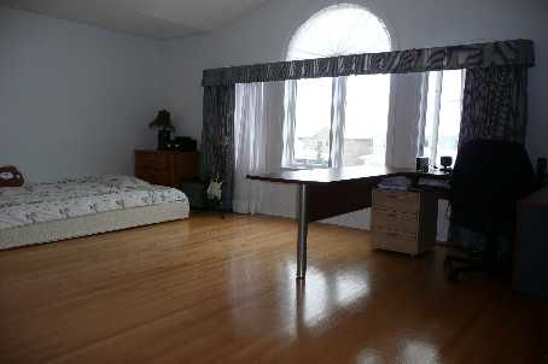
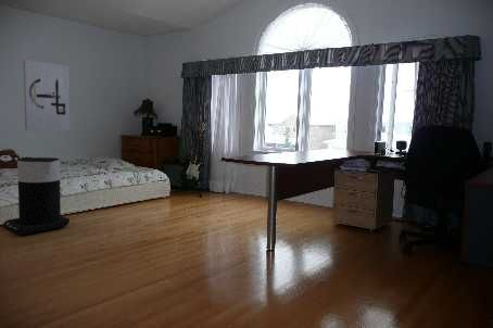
+ wall art [23,59,71,131]
+ trash can [2,156,71,237]
